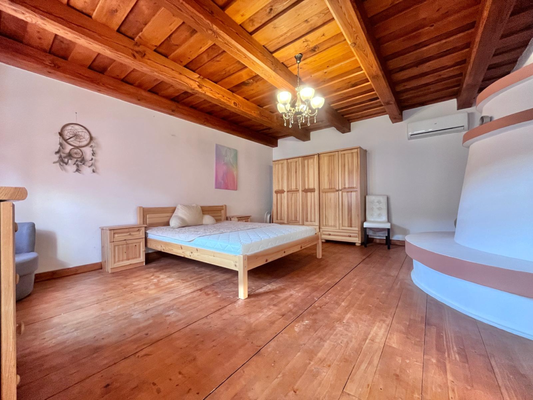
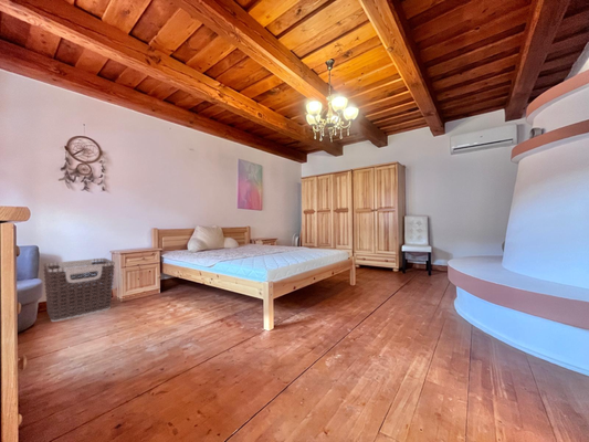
+ clothes hamper [43,257,116,323]
